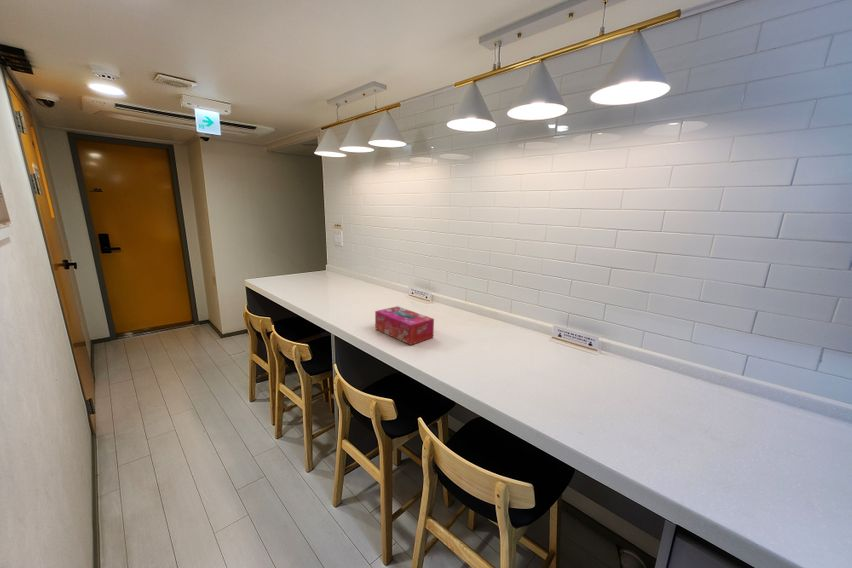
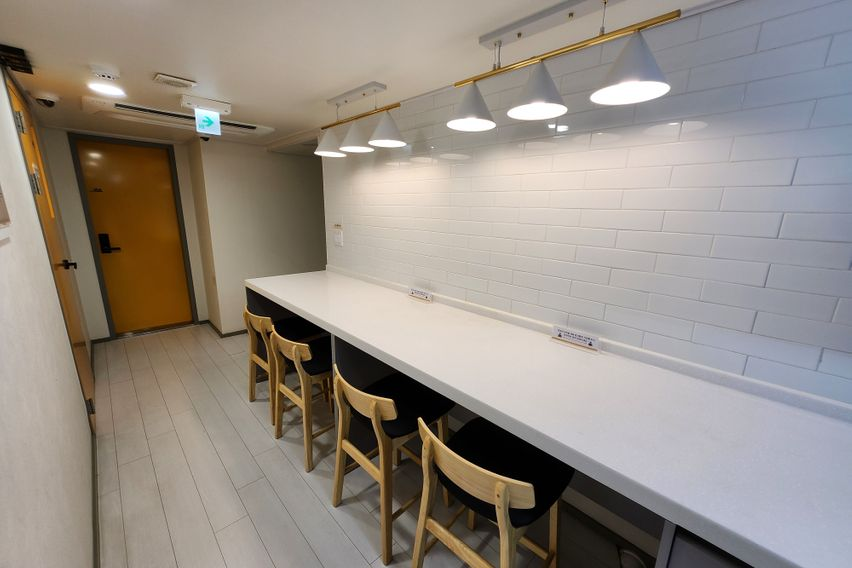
- tissue box [374,305,435,346]
